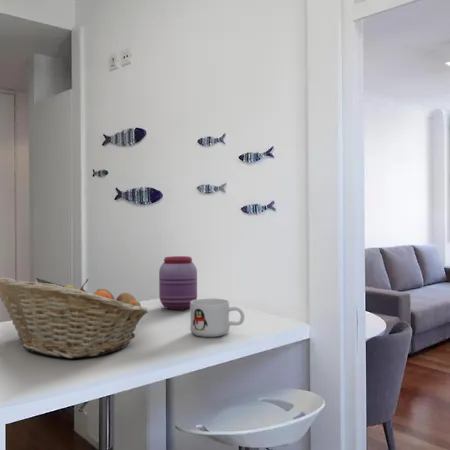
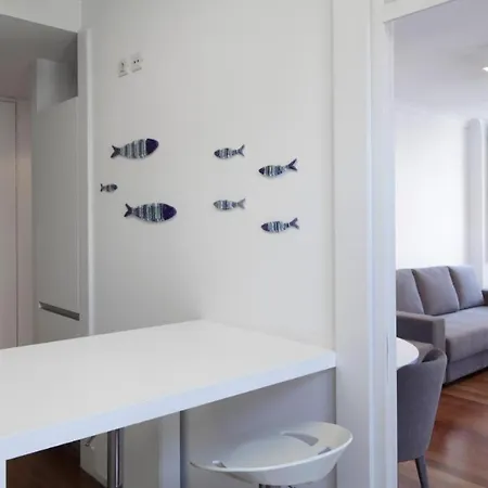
- mug [189,298,245,338]
- fruit basket [0,276,149,359]
- jar [158,255,198,311]
